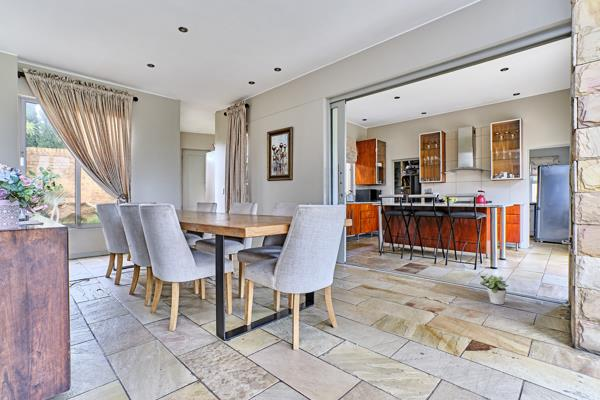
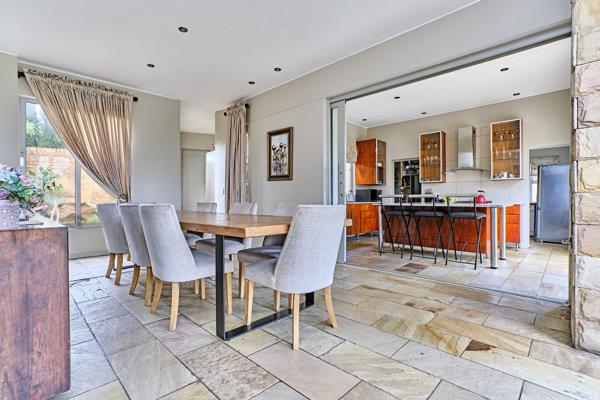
- potted plant [479,272,510,305]
